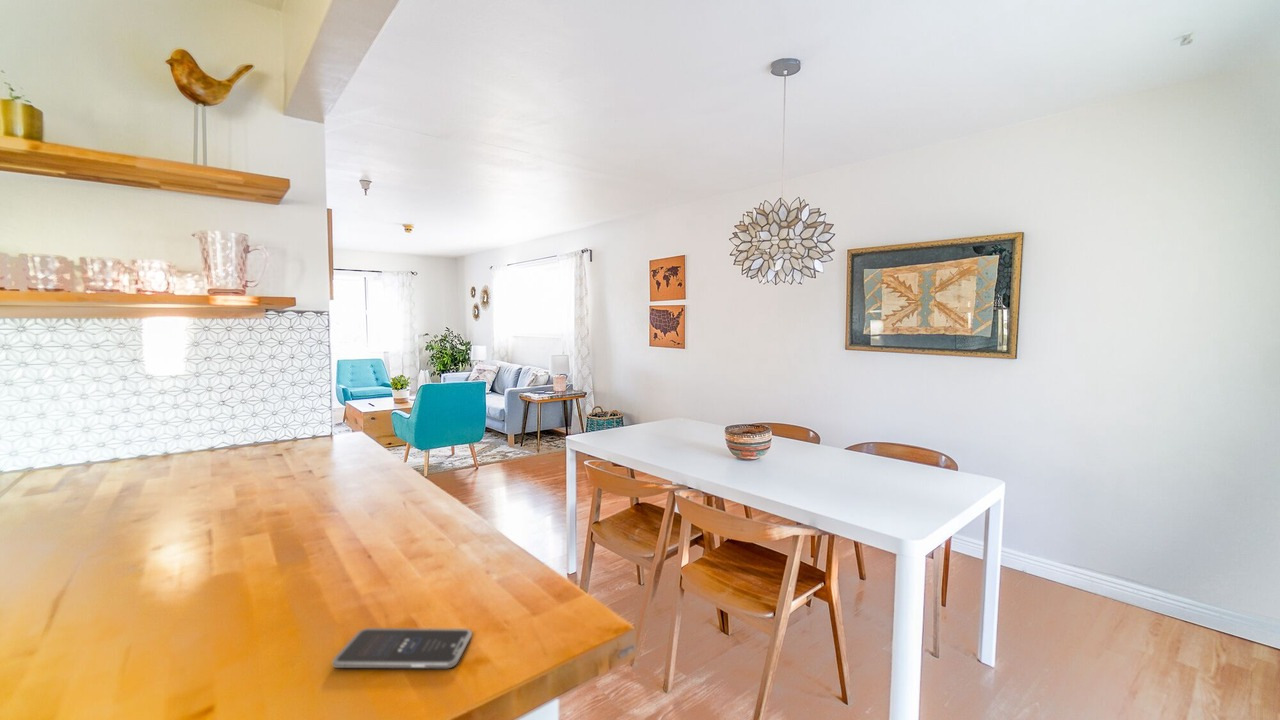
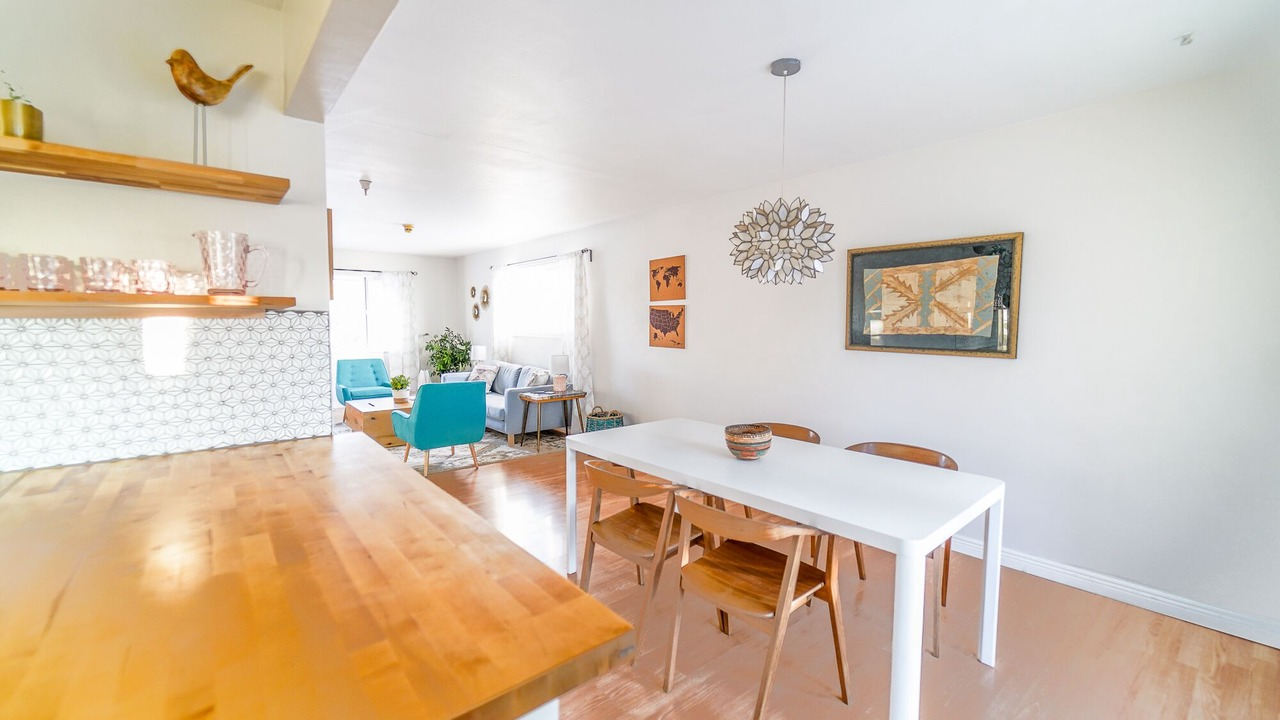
- smartphone [332,627,473,669]
